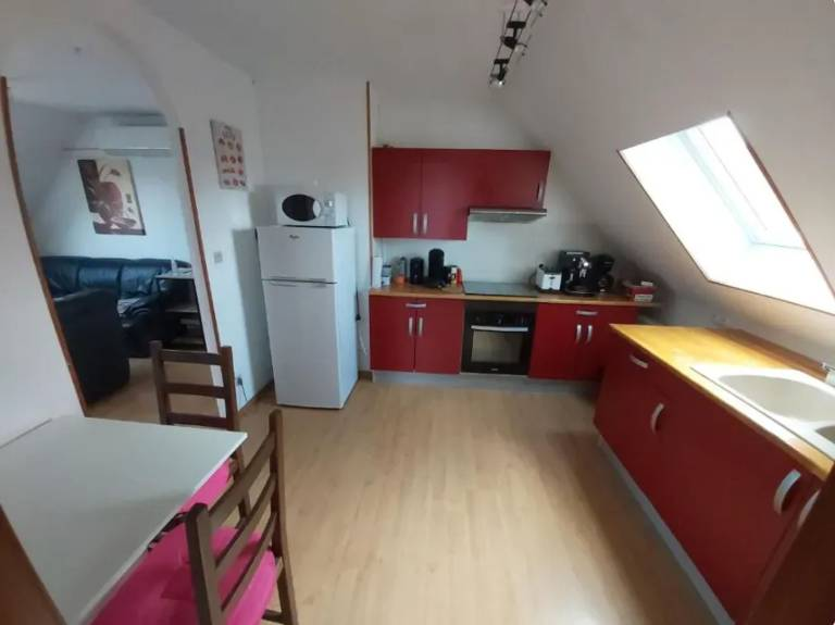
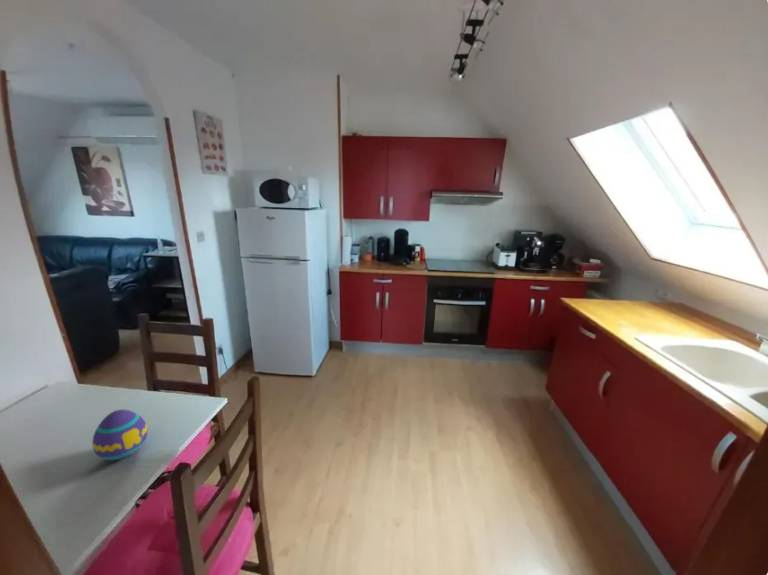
+ decorative egg [91,408,149,462]
